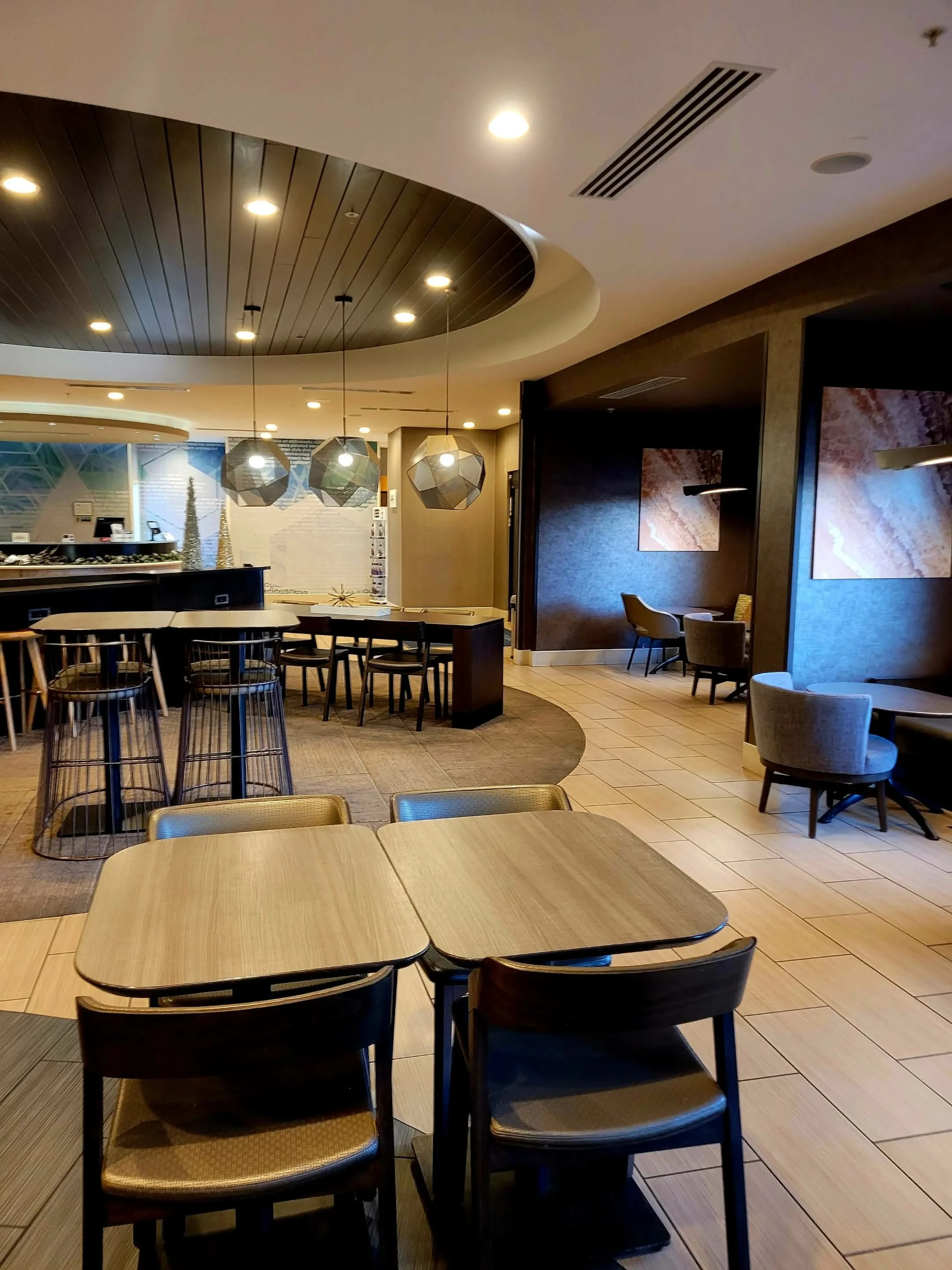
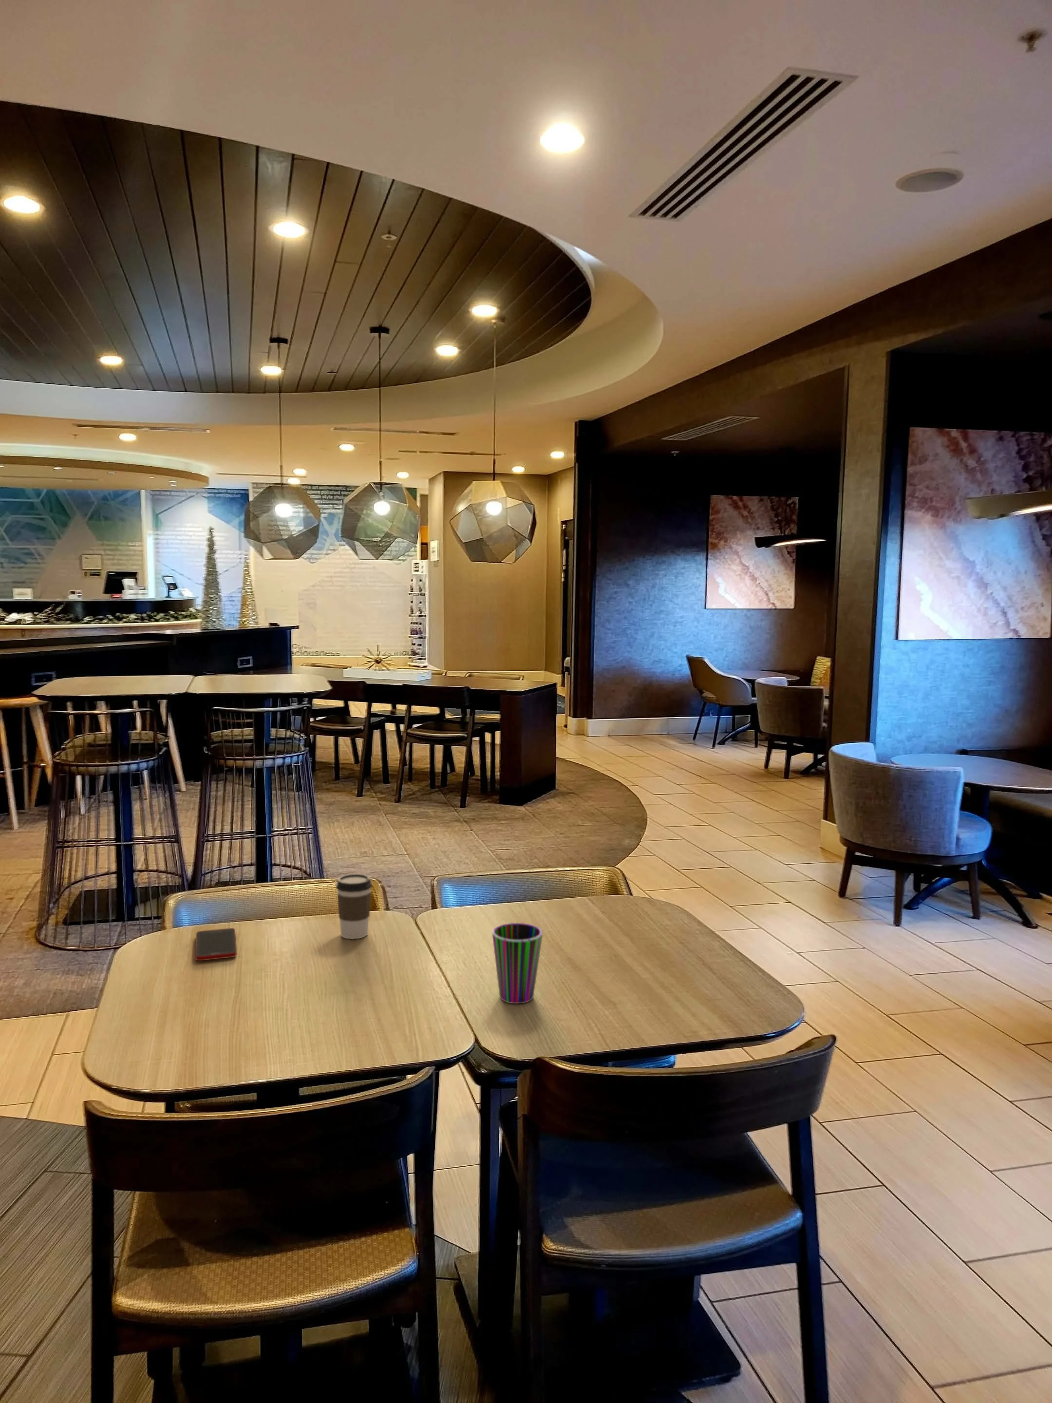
+ cup [492,922,543,1004]
+ cell phone [194,928,238,961]
+ coffee cup [336,873,372,940]
